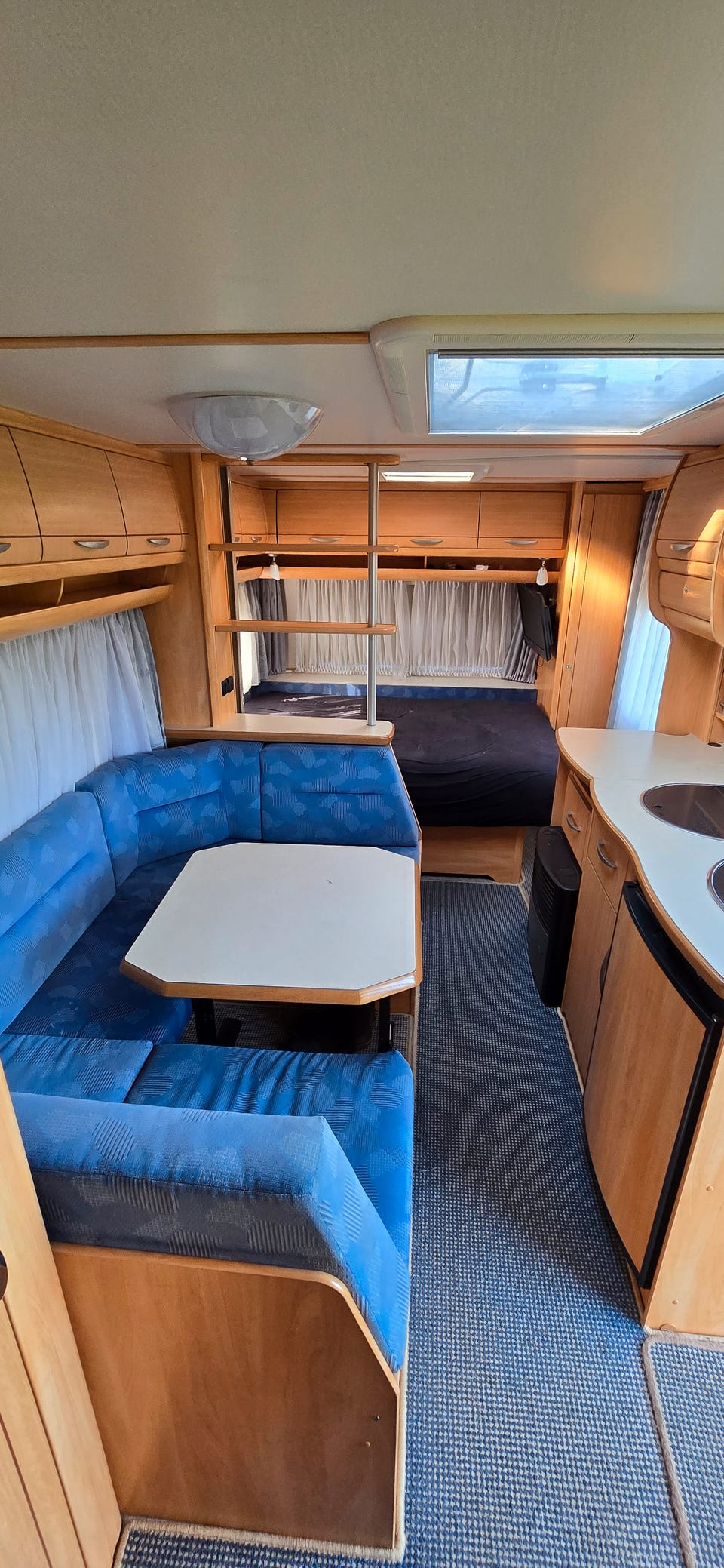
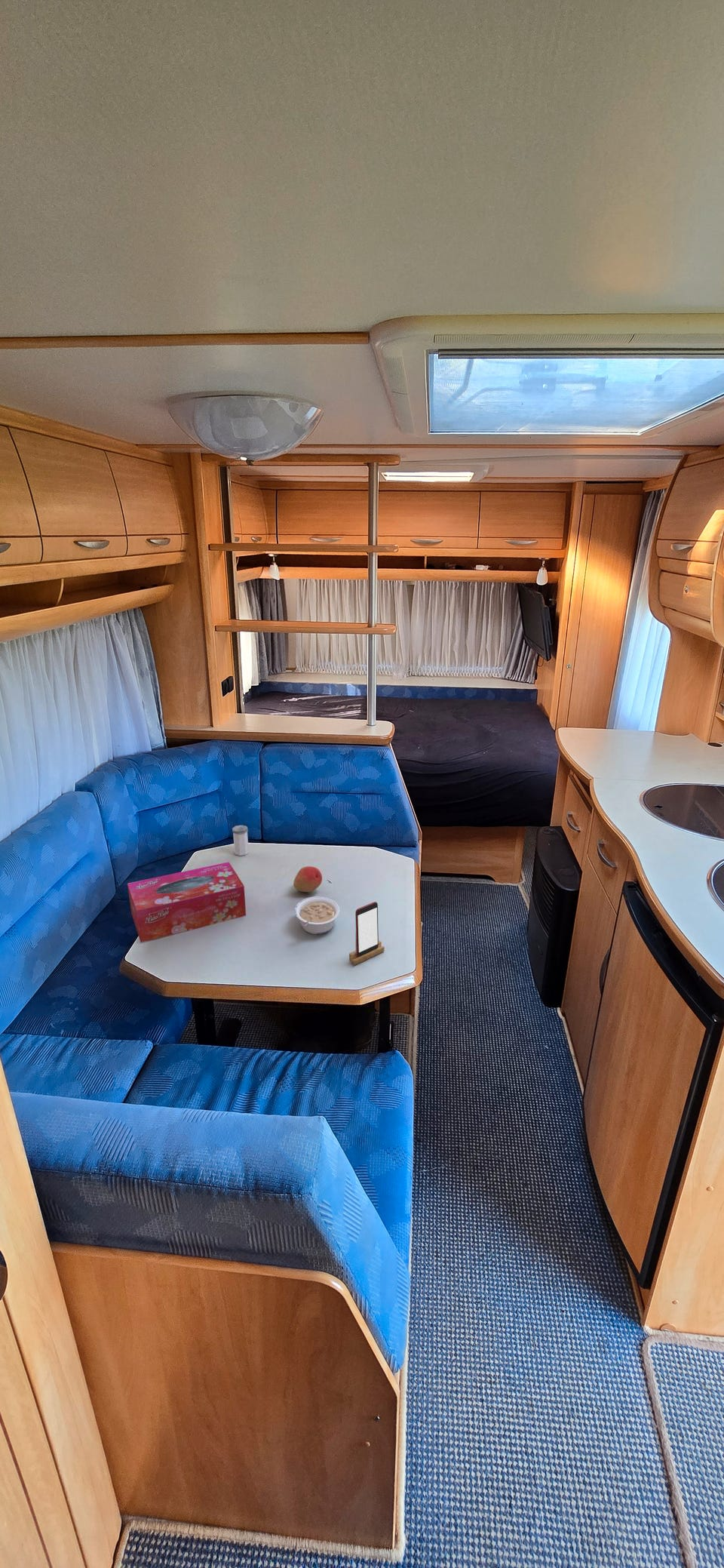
+ legume [294,896,341,935]
+ fruit [293,865,323,893]
+ smartphone [348,901,385,966]
+ salt shaker [232,825,250,856]
+ tissue box [127,861,247,943]
